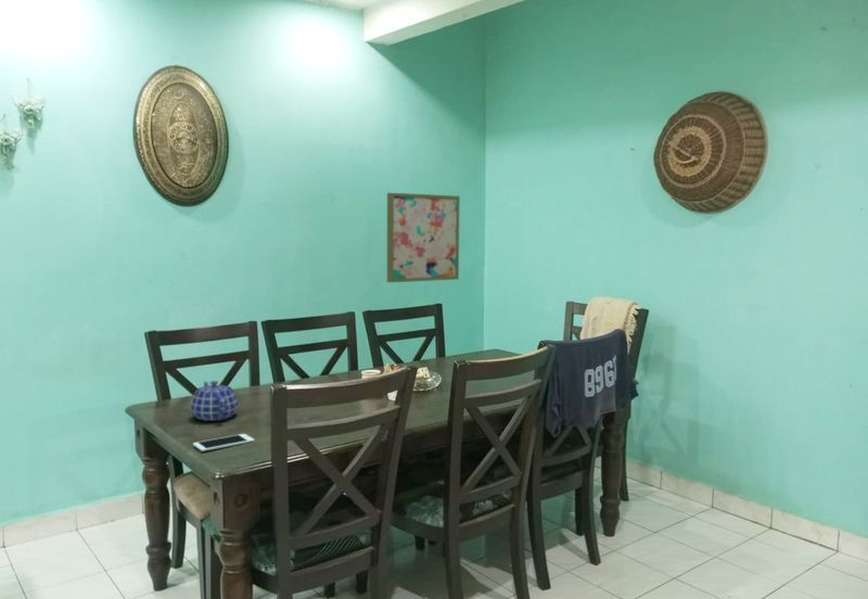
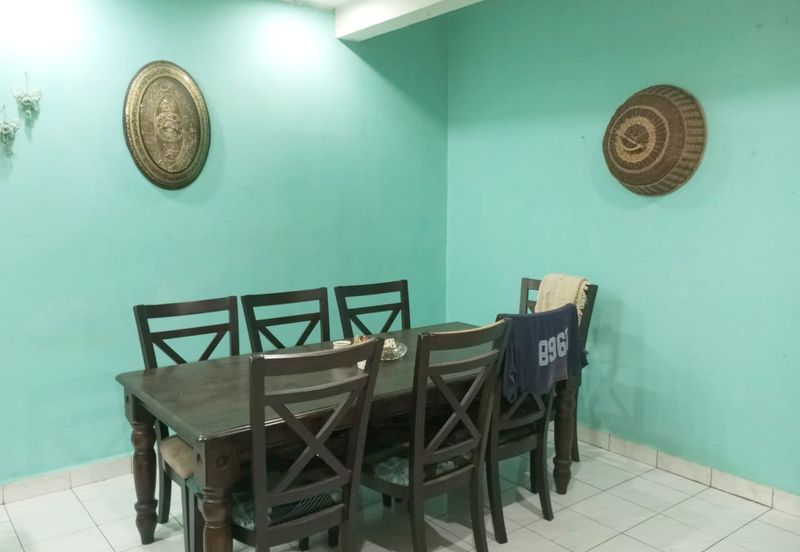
- cell phone [192,433,256,453]
- wall art [386,192,461,283]
- teapot [190,380,240,422]
